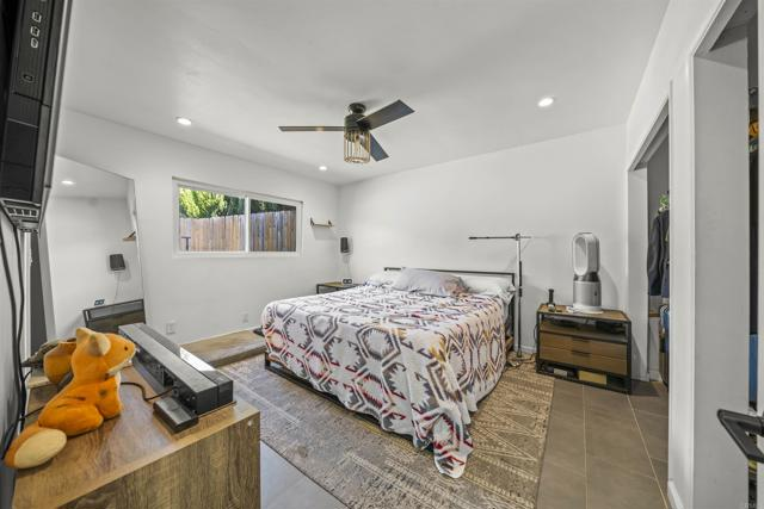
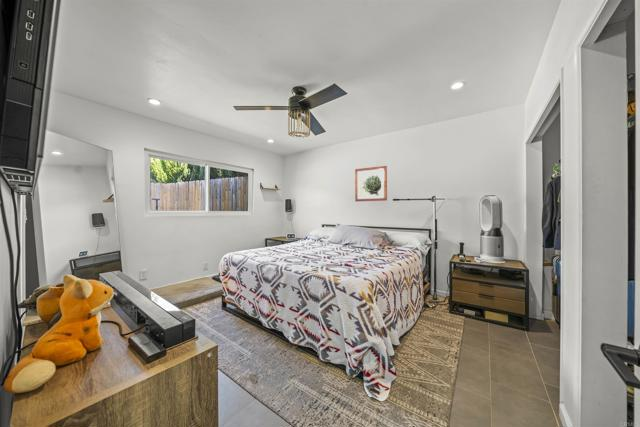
+ wall art [354,165,388,202]
